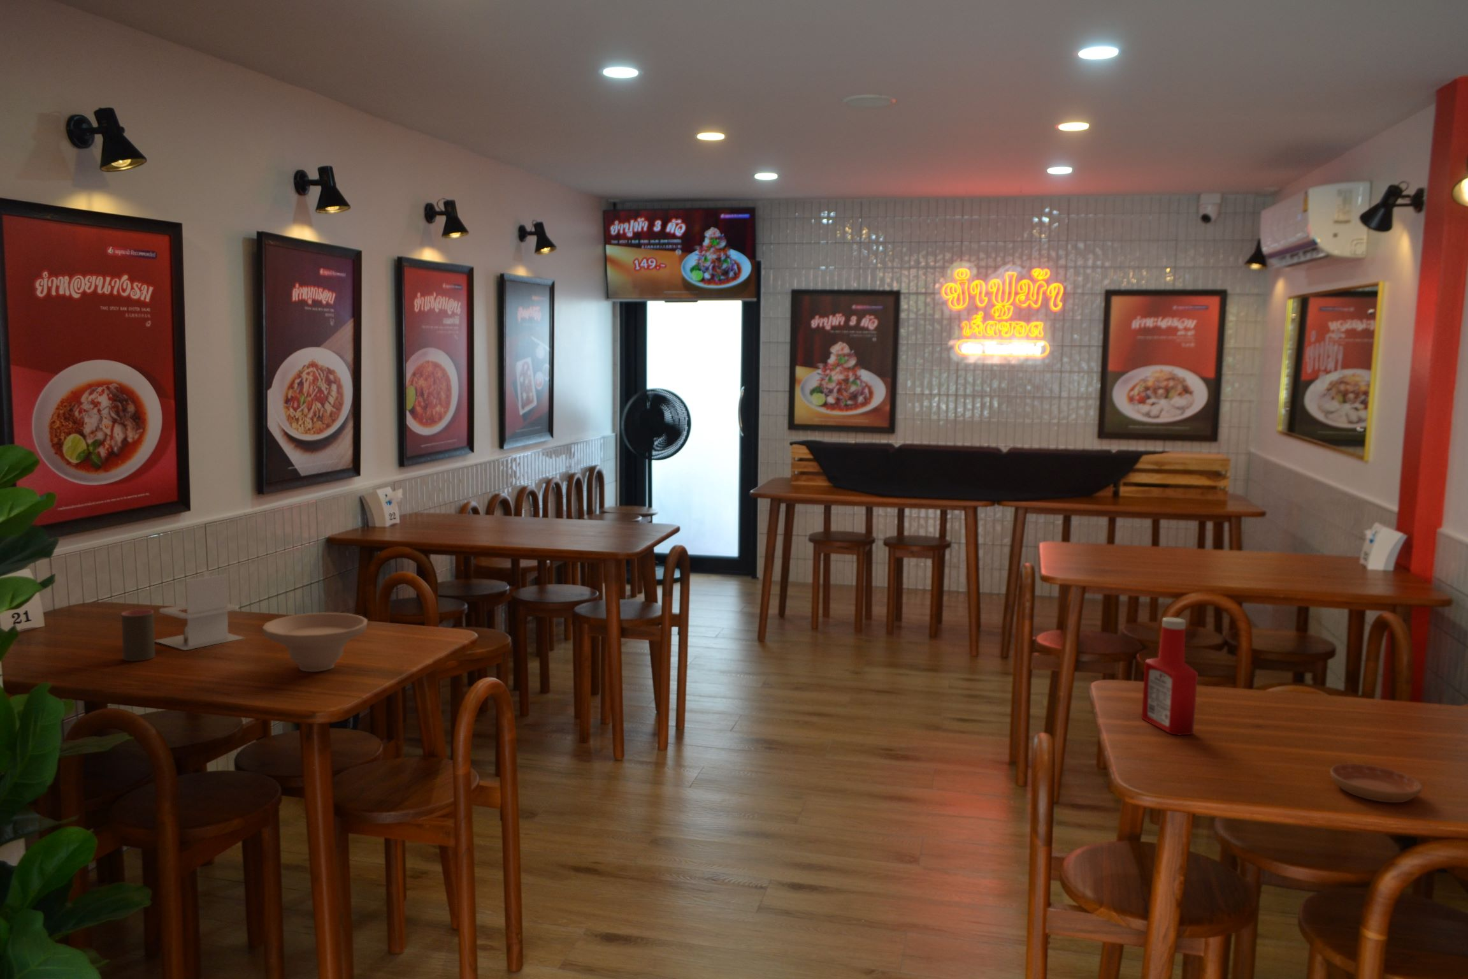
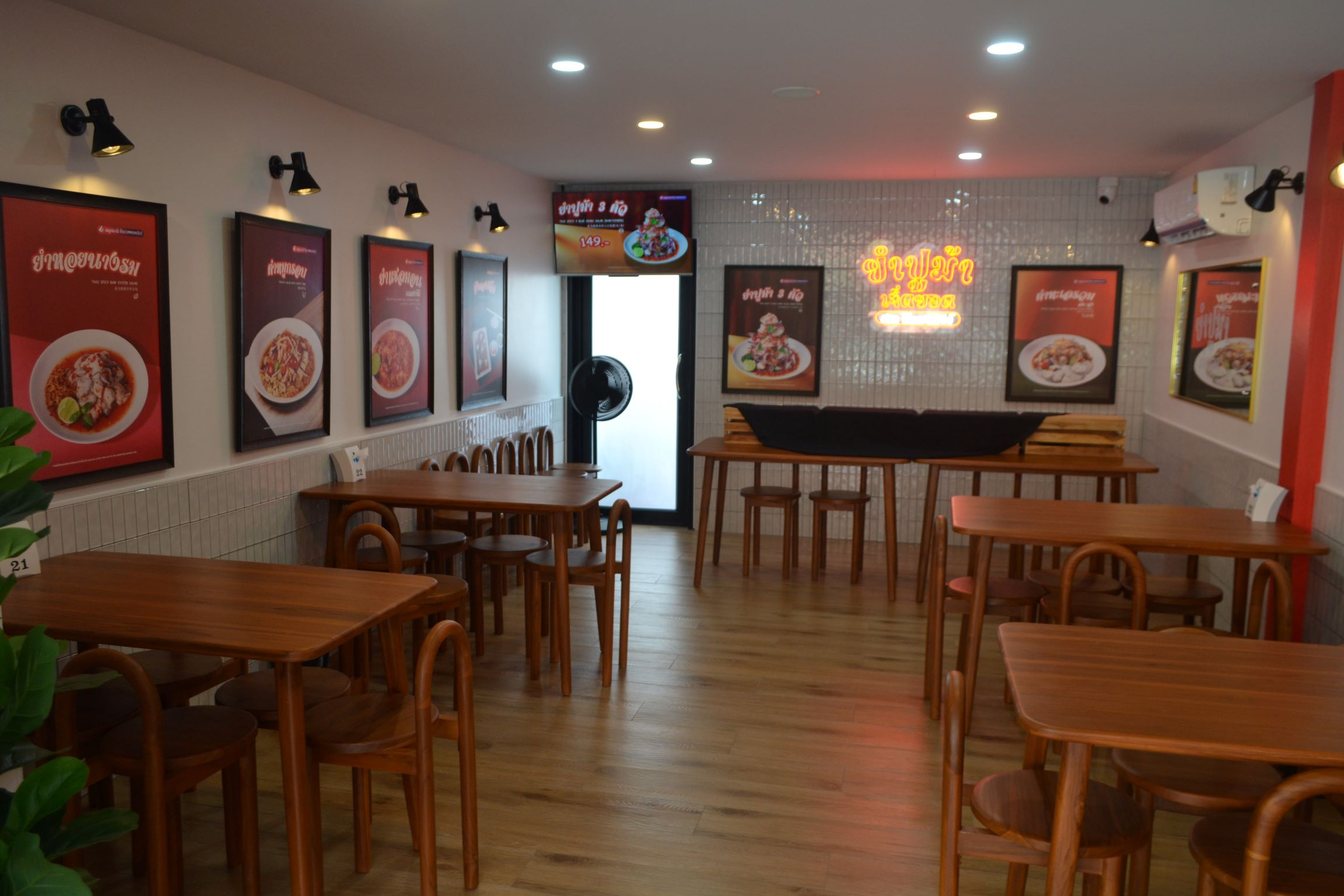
- bowl [262,612,368,672]
- saucer [1329,764,1423,803]
- soap bottle [1140,617,1198,735]
- cup [121,609,155,662]
- napkin holder [155,570,246,651]
